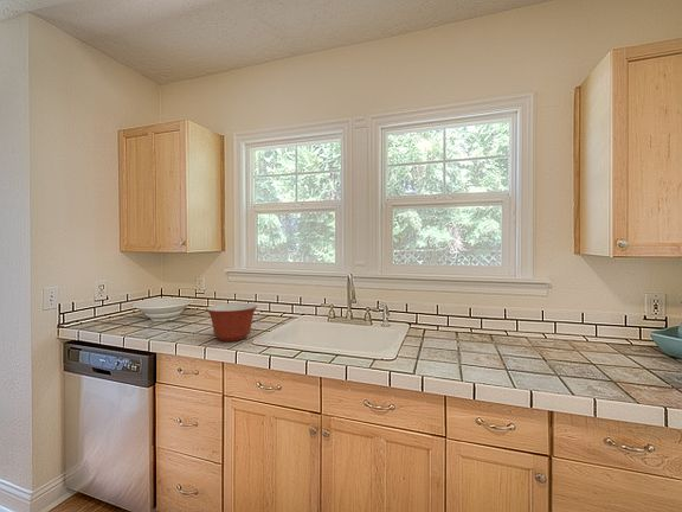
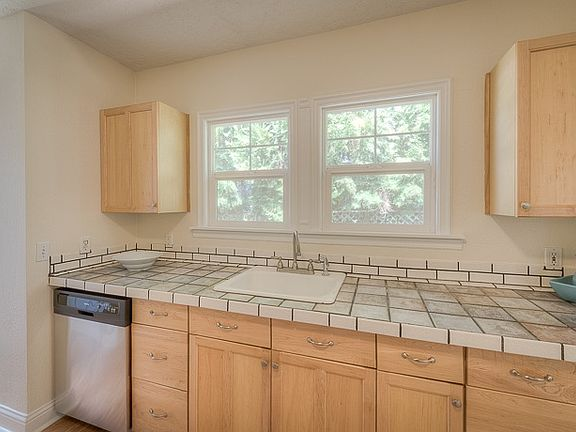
- mixing bowl [205,302,259,343]
